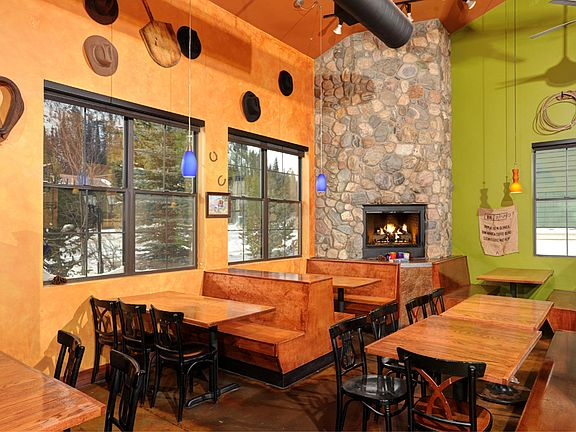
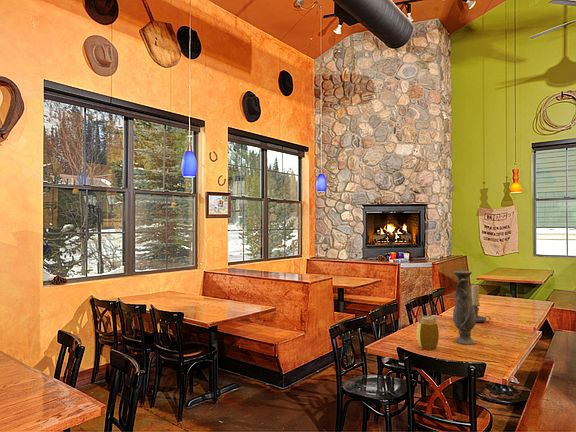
+ candle holder [471,283,492,323]
+ vase [452,270,477,346]
+ jar [415,315,440,351]
